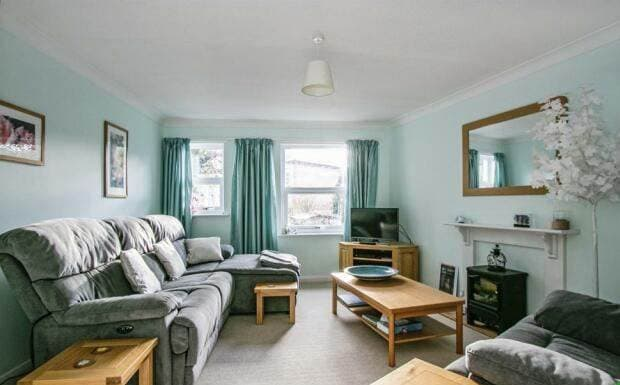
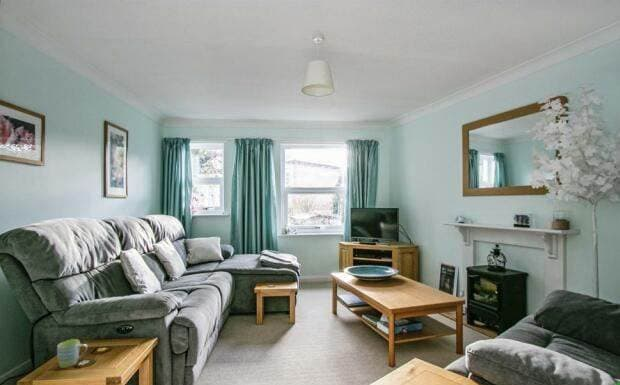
+ mug [56,338,88,369]
